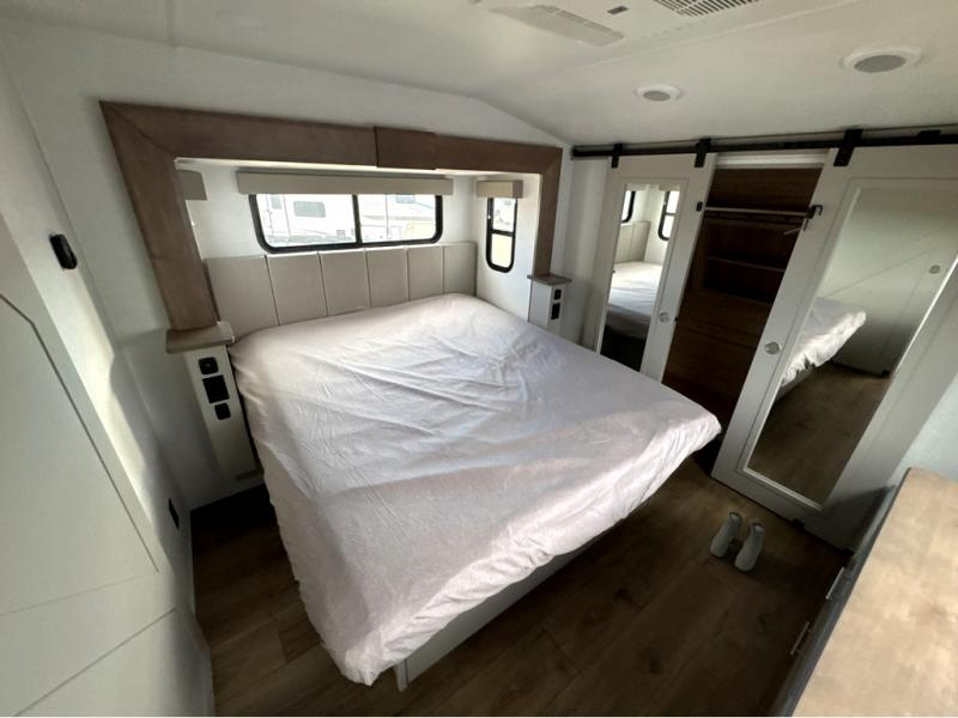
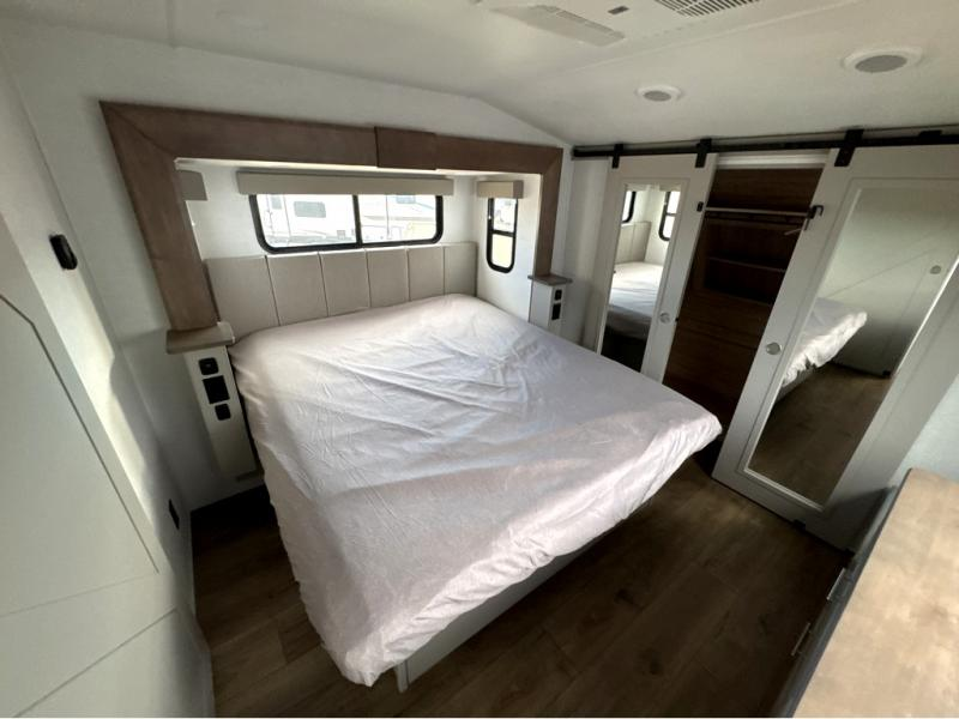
- boots [709,511,766,572]
